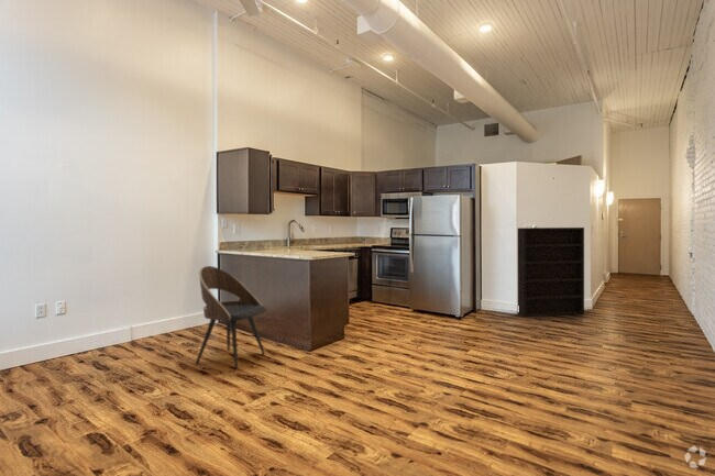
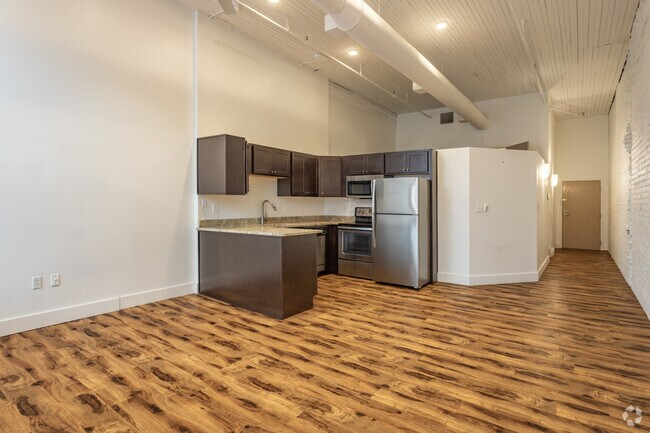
- dining chair [195,265,267,369]
- shelving unit [517,226,585,318]
